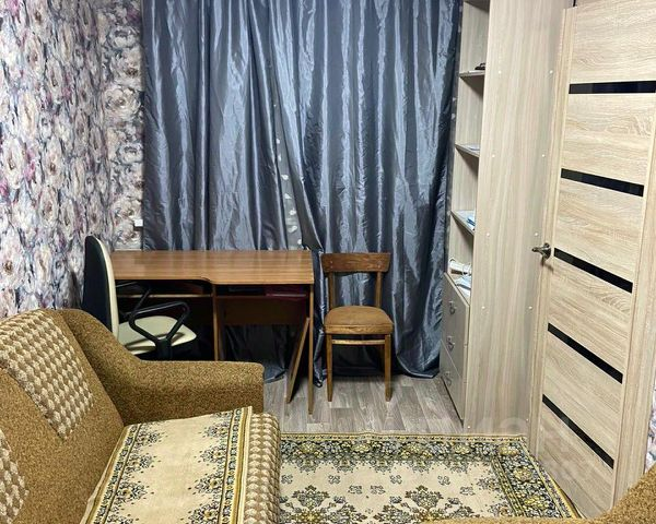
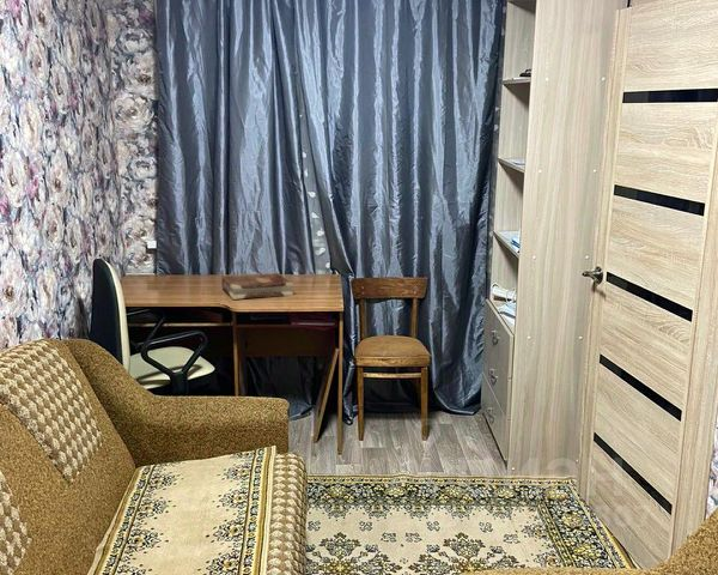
+ book [220,272,294,301]
